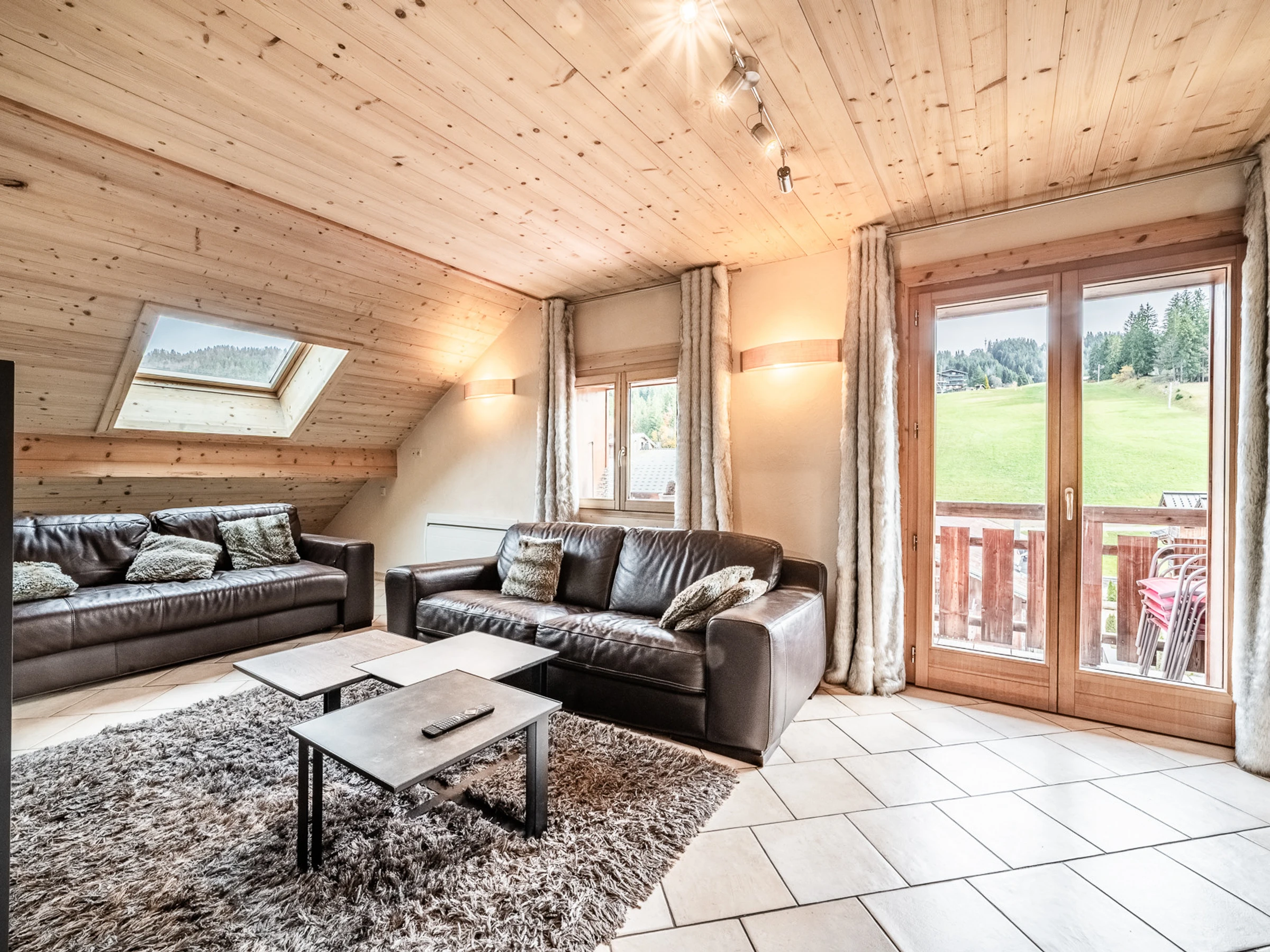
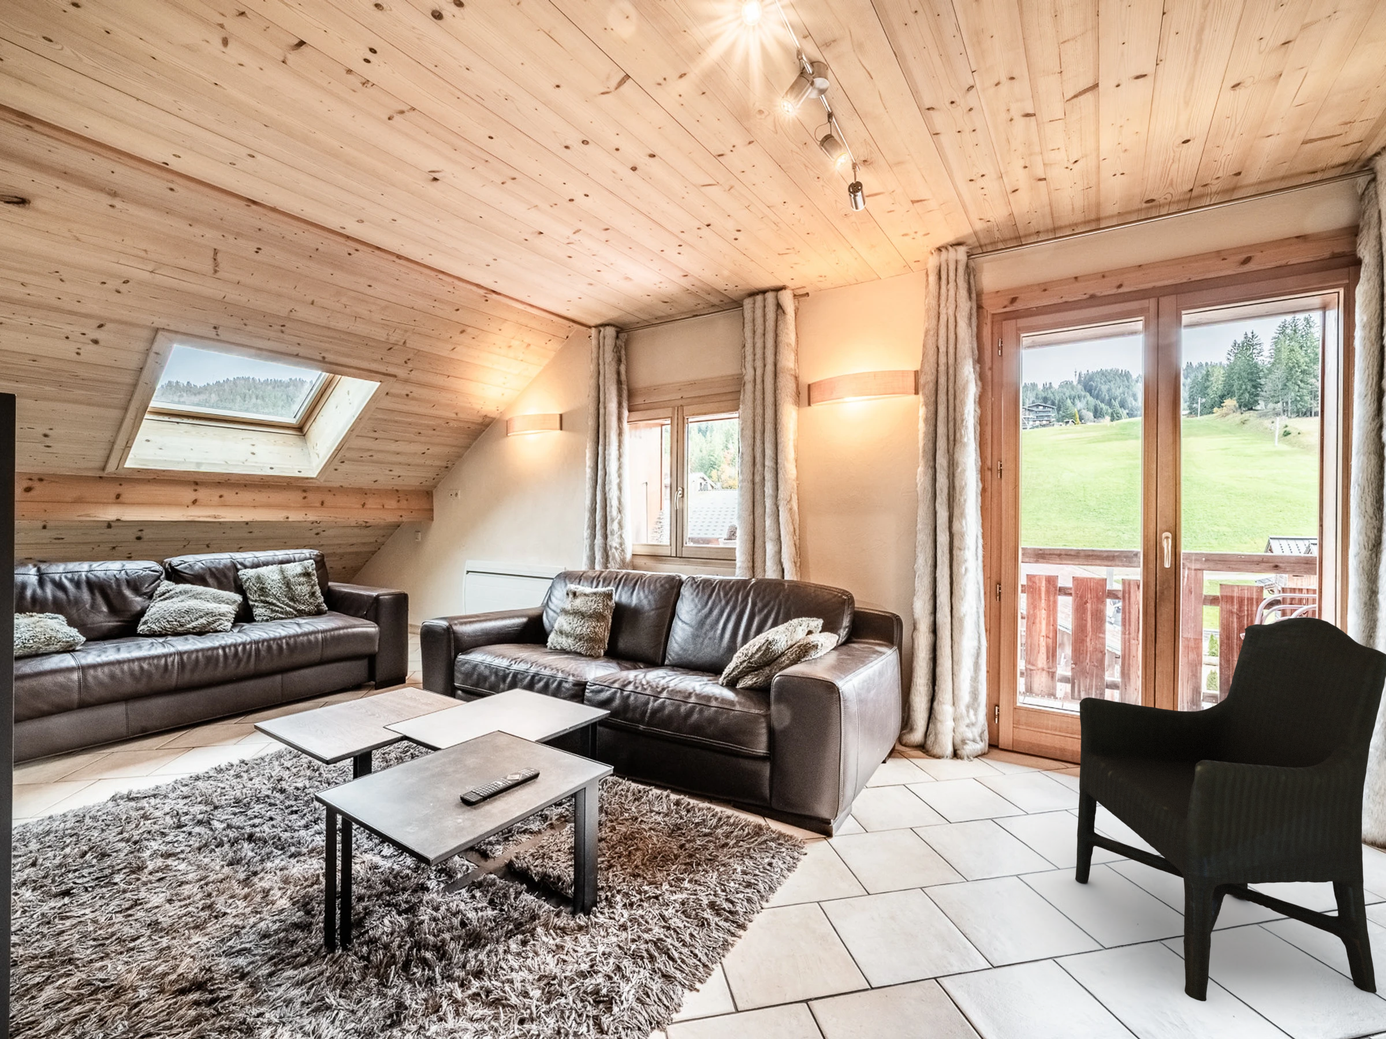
+ chair [1075,617,1386,1002]
